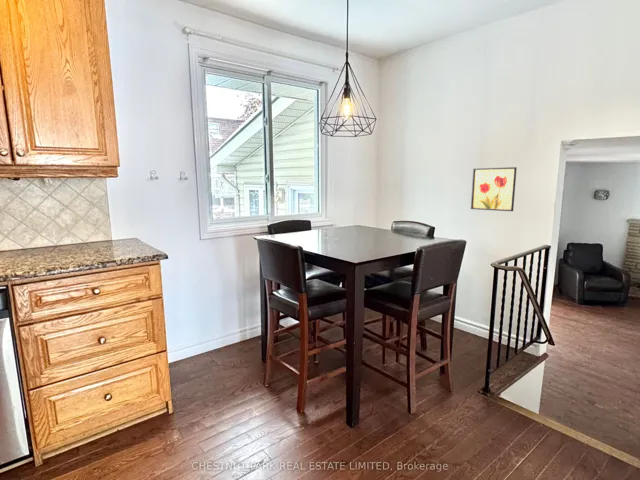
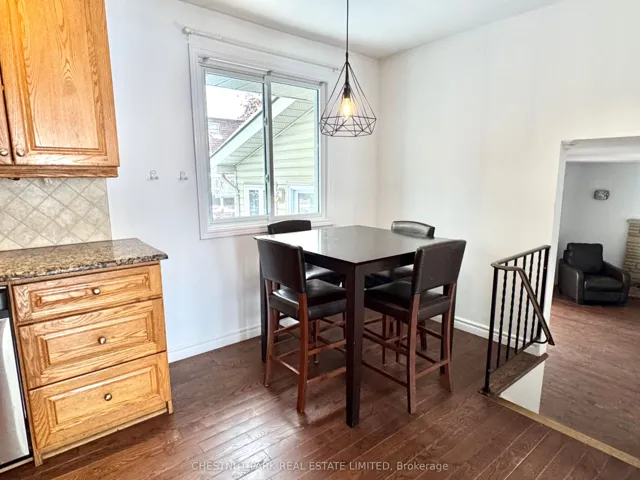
- wall art [470,166,518,212]
